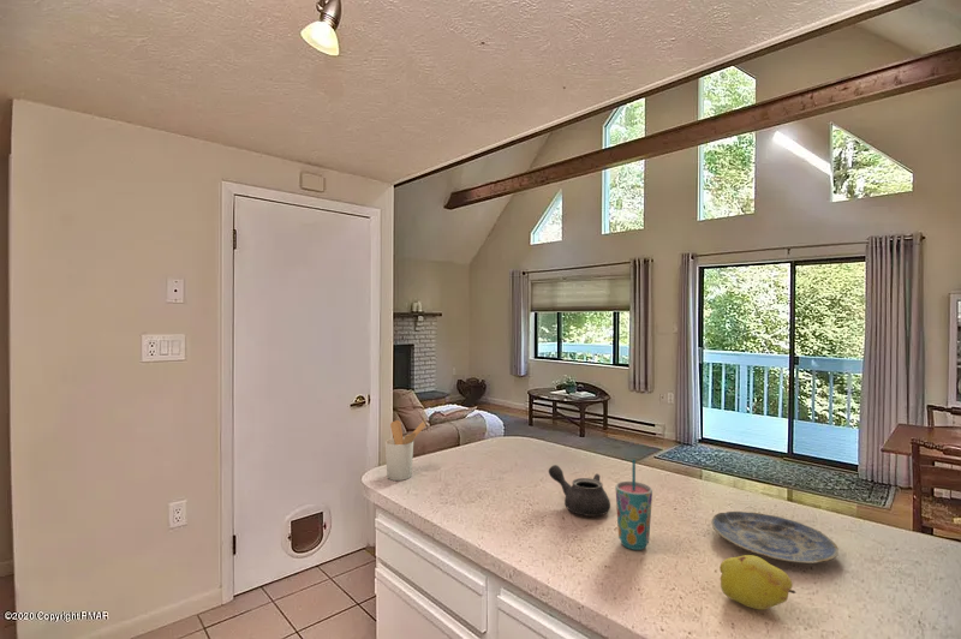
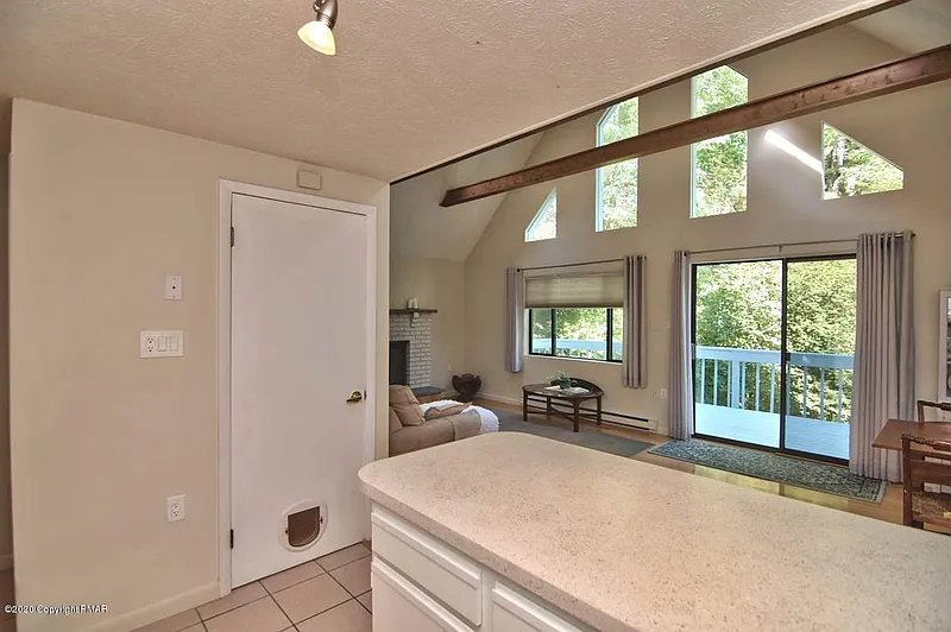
- cup [615,458,653,551]
- utensil holder [384,419,426,482]
- fruit [718,554,796,610]
- plate [710,510,840,565]
- teapot [548,464,611,518]
